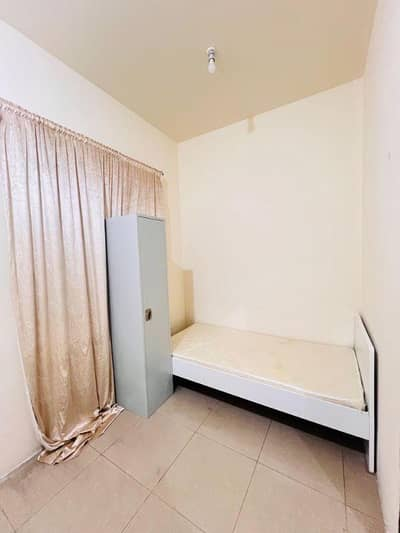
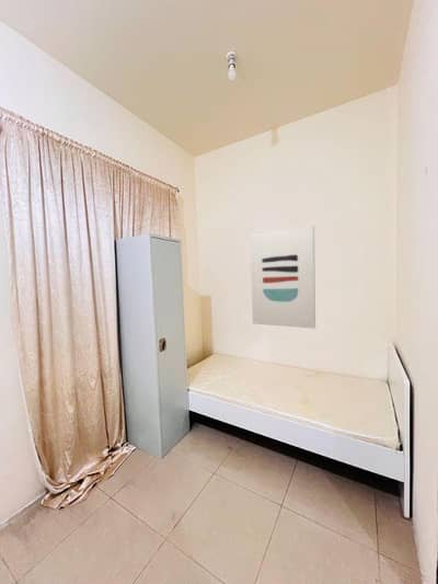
+ wall art [250,225,316,330]
